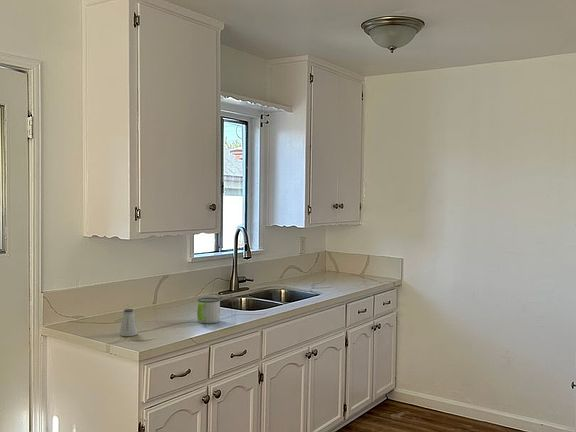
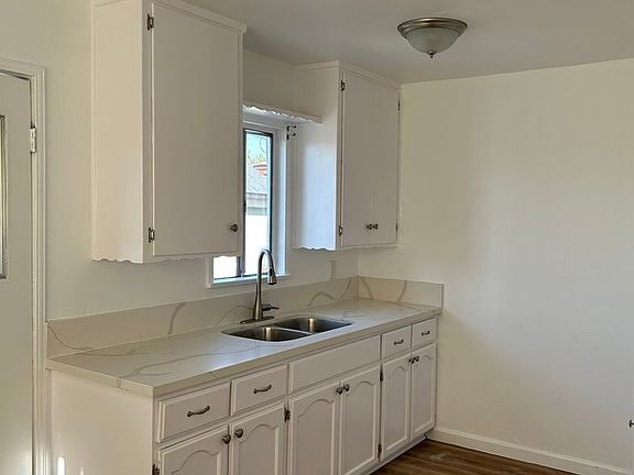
- saltshaker [118,308,139,337]
- mug [196,296,221,325]
